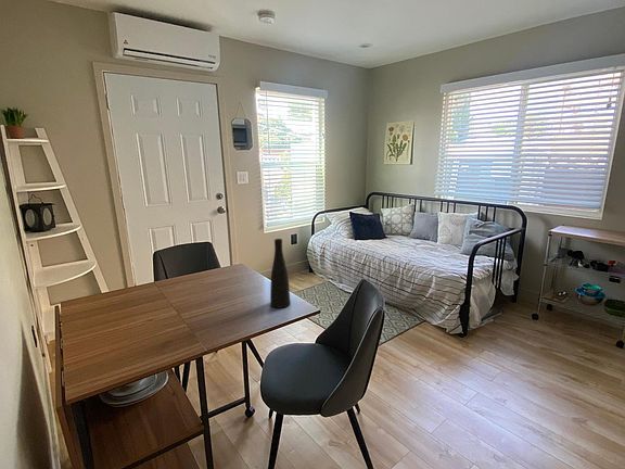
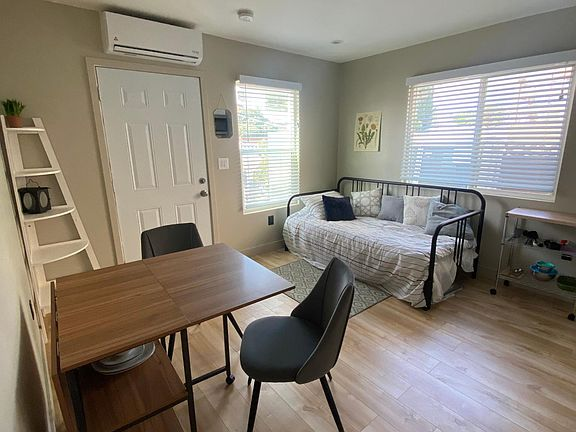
- vase [269,238,292,309]
